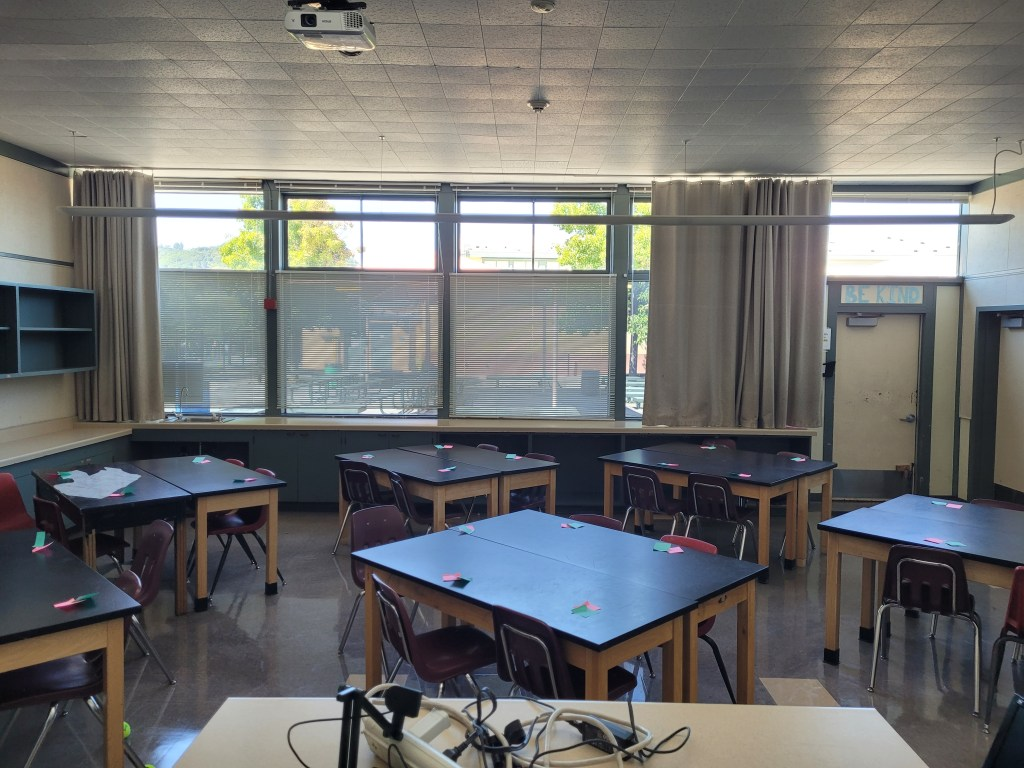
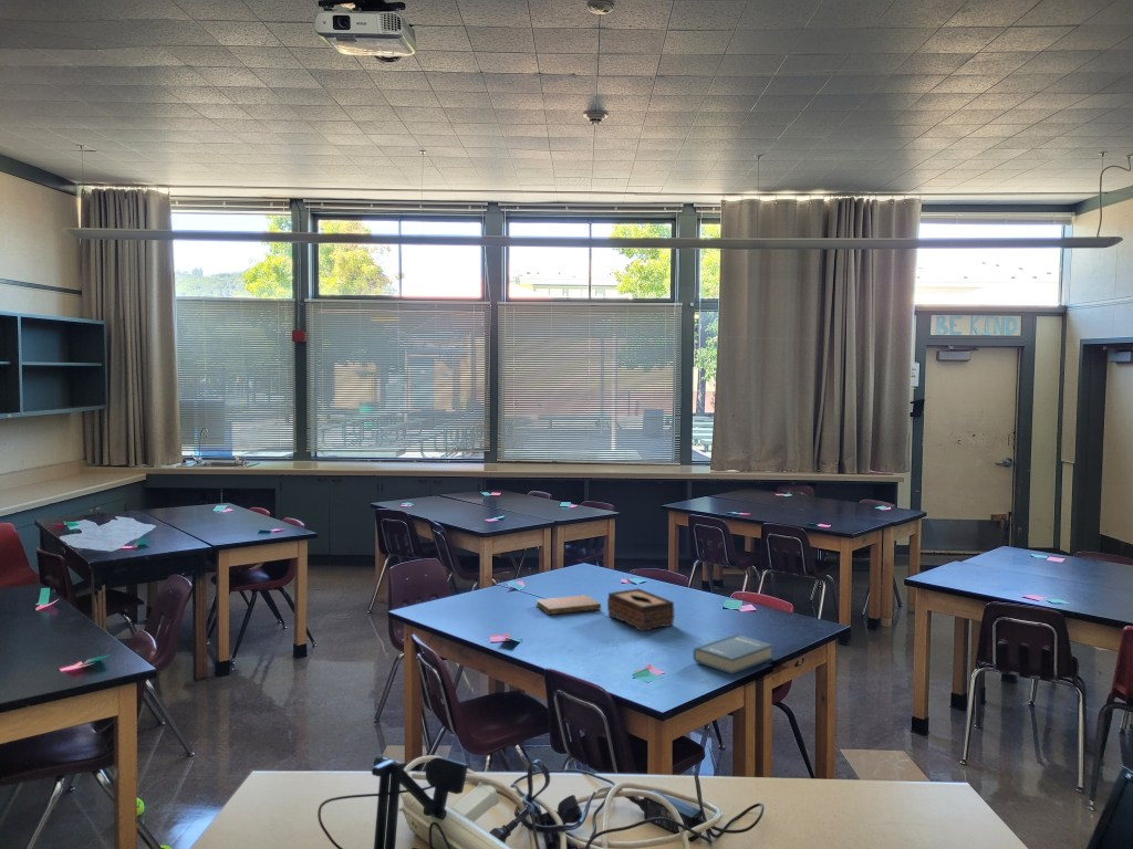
+ notebook [534,594,602,616]
+ tissue box [606,587,675,632]
+ hardback book [693,633,773,675]
